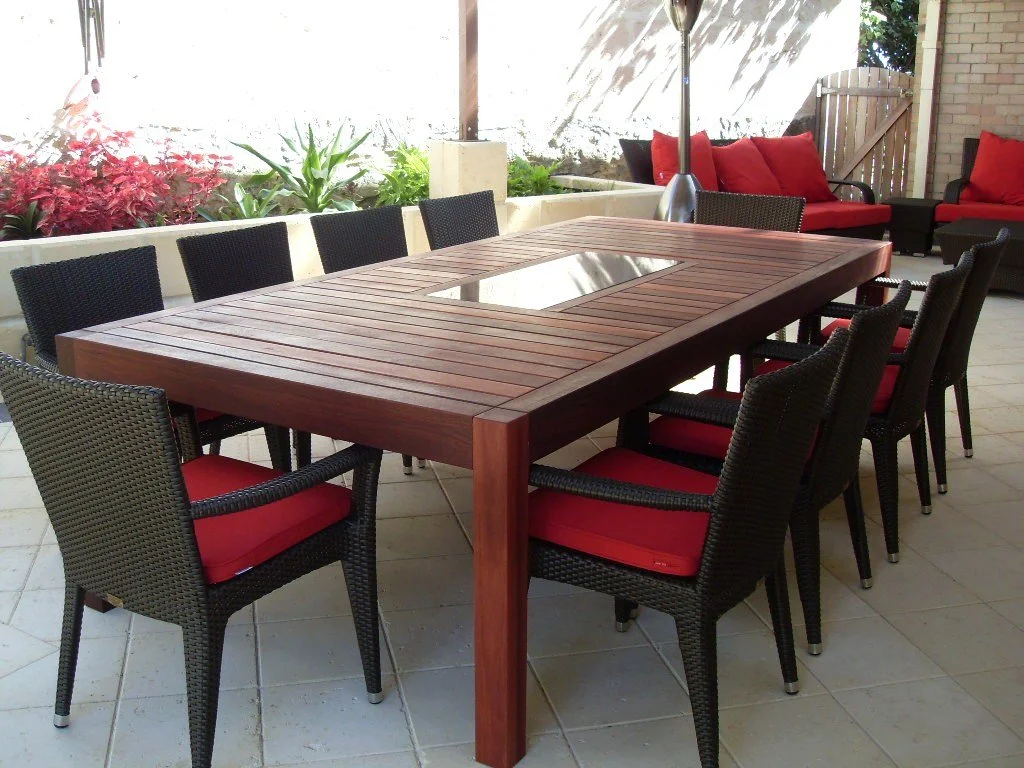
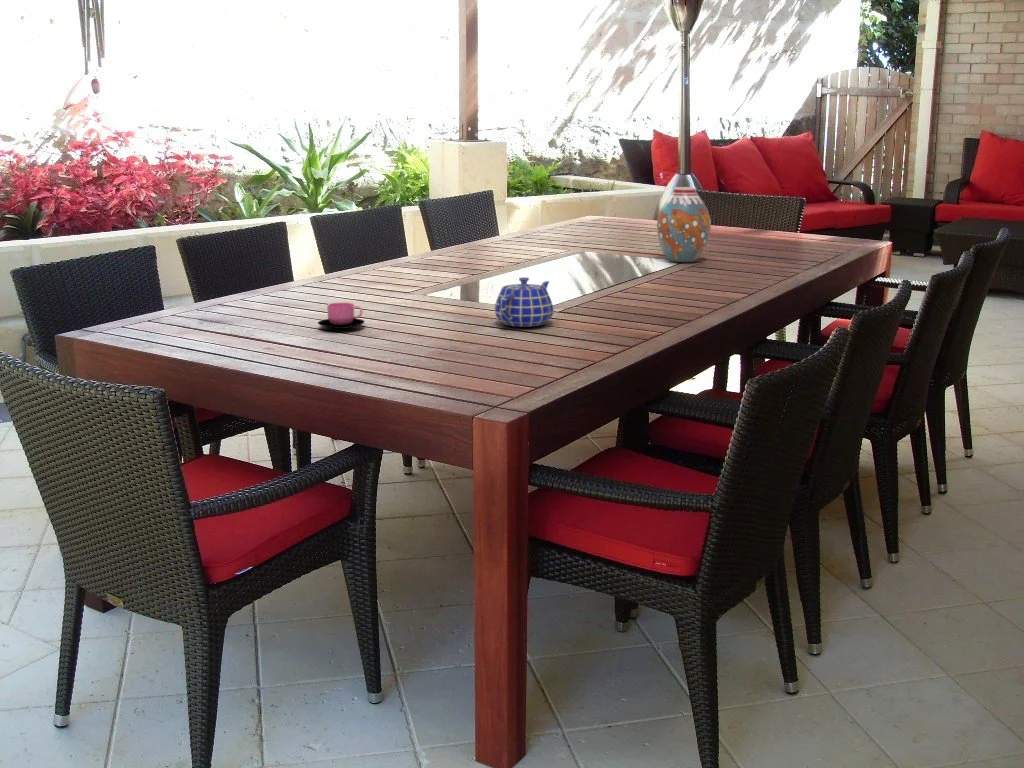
+ vase [656,186,712,263]
+ teapot [494,276,555,328]
+ cup [317,301,366,330]
